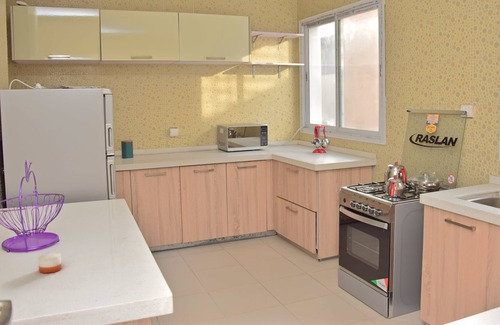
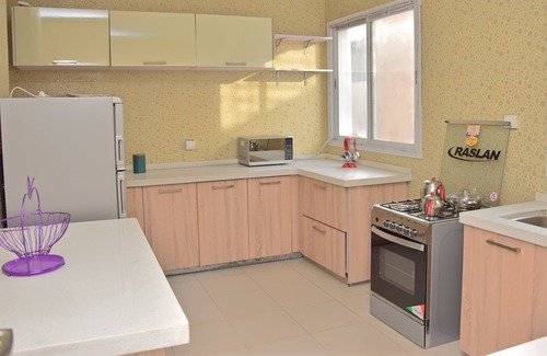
- candle [37,240,63,274]
